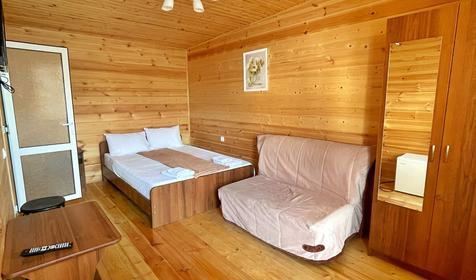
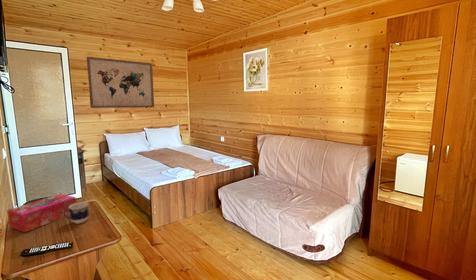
+ cup [64,201,90,225]
+ wall art [86,56,155,109]
+ tissue box [6,193,77,234]
